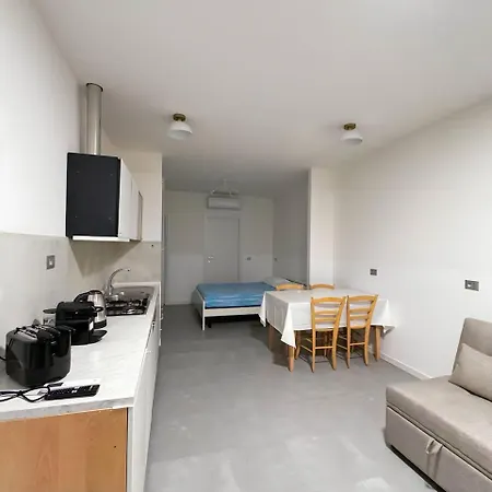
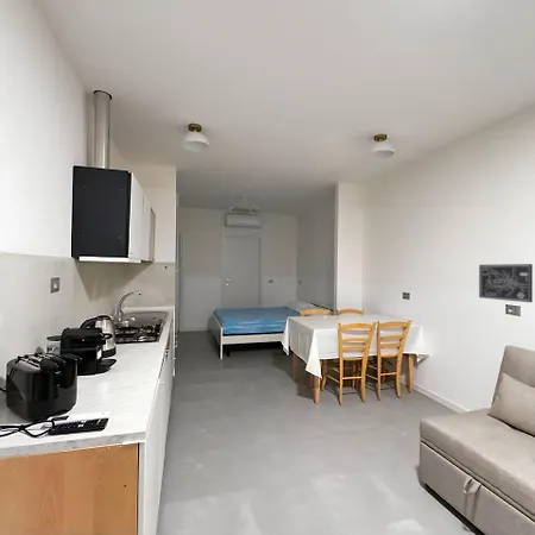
+ wall art [478,263,534,303]
